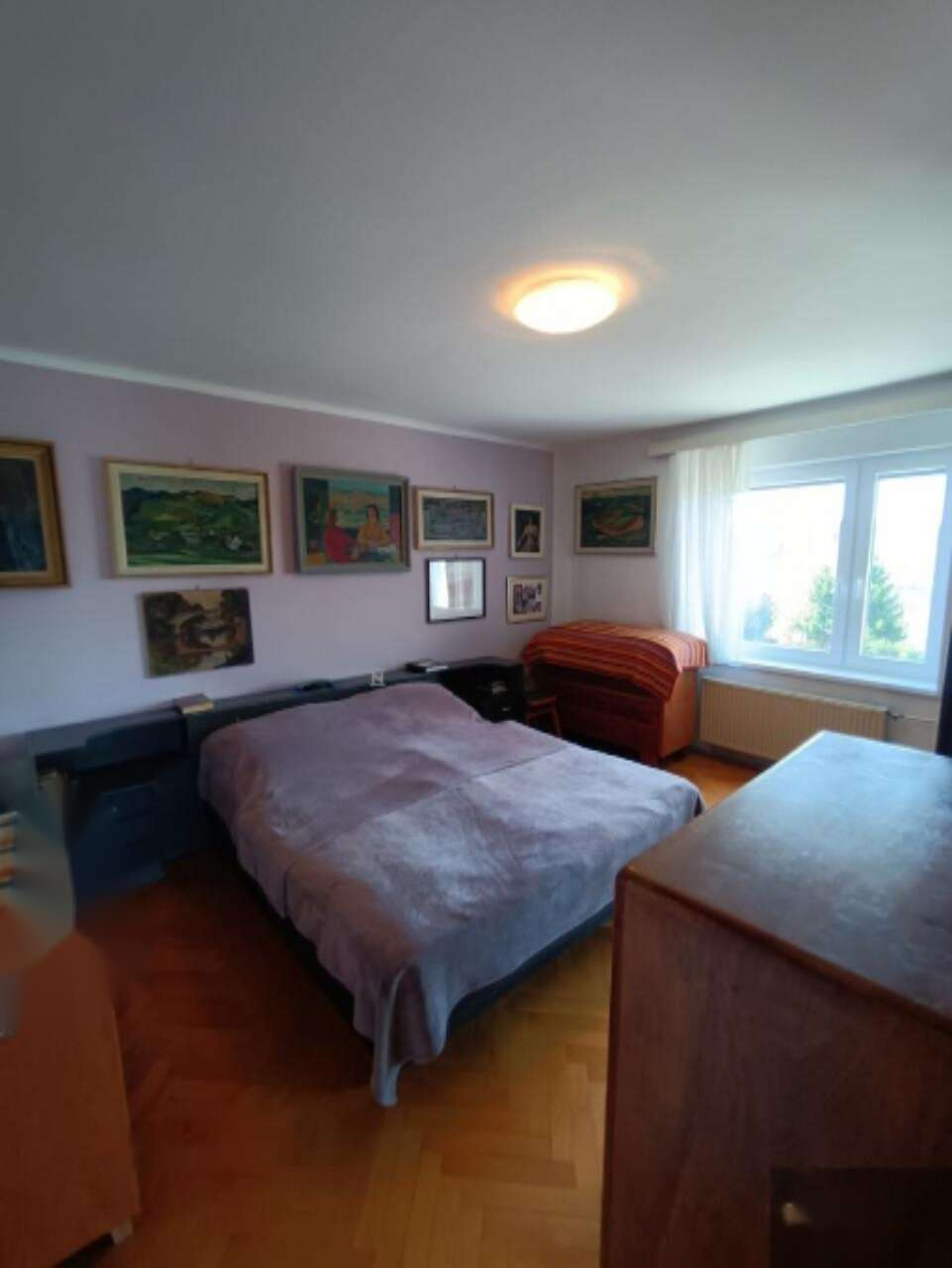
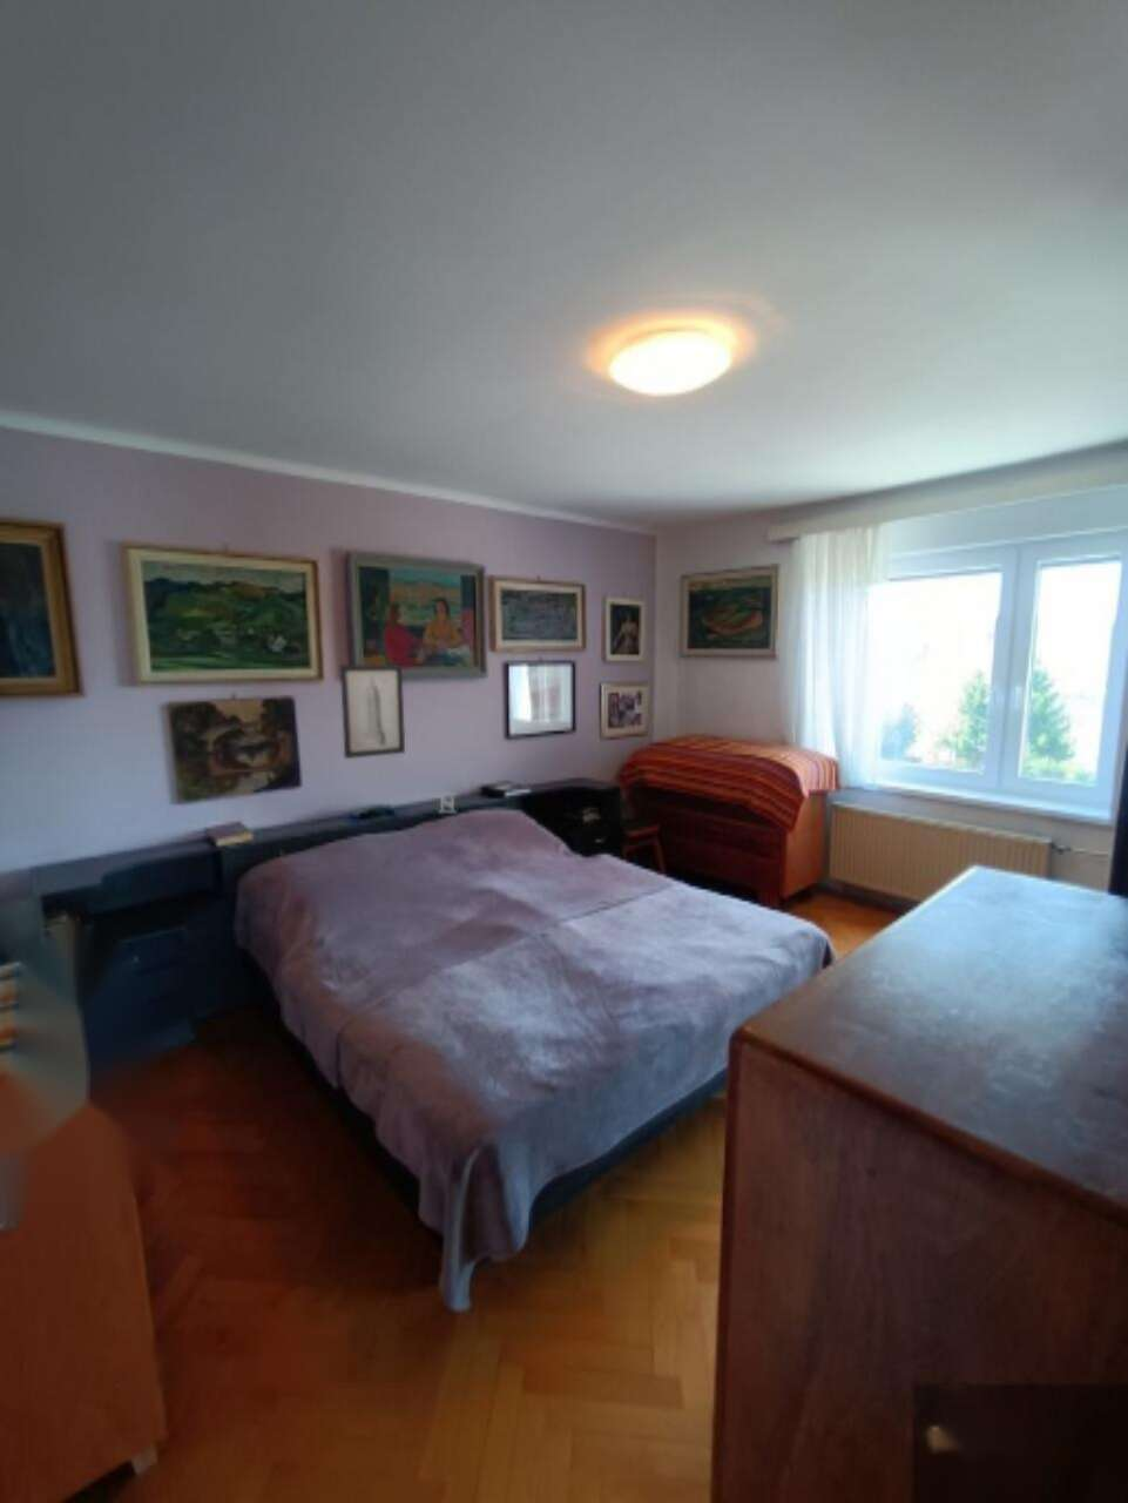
+ wall art [339,665,406,760]
